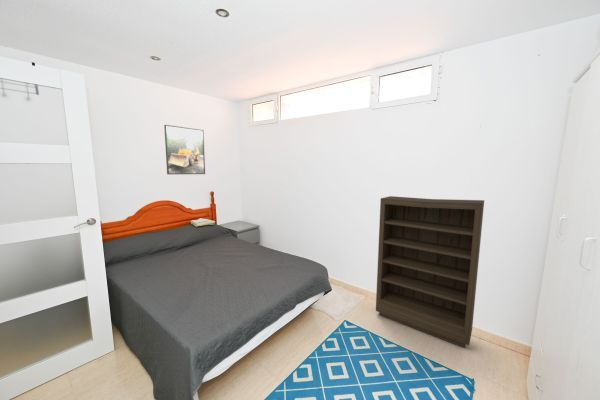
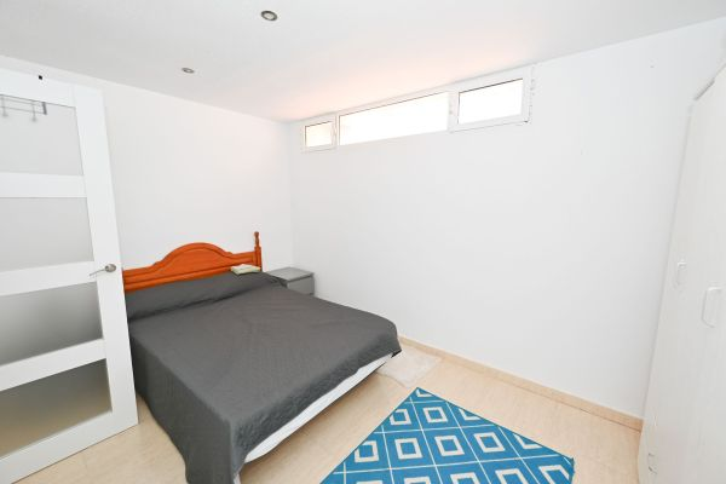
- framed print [163,124,206,175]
- bookshelf [375,195,485,349]
